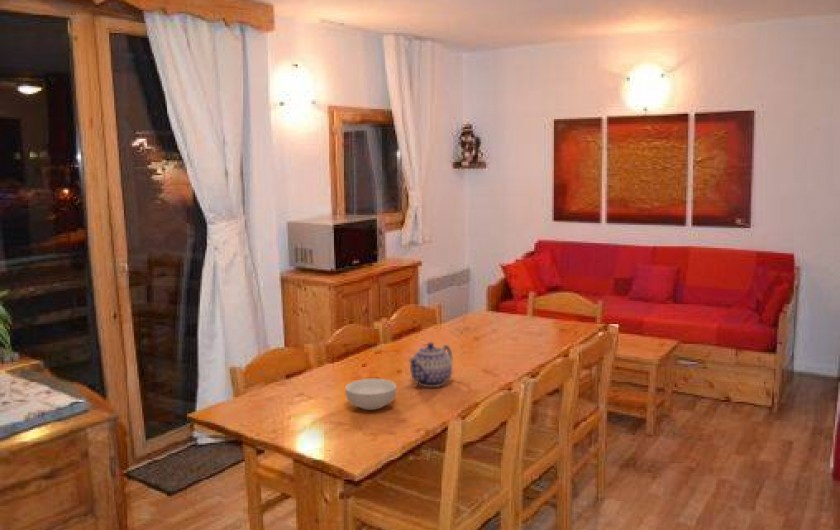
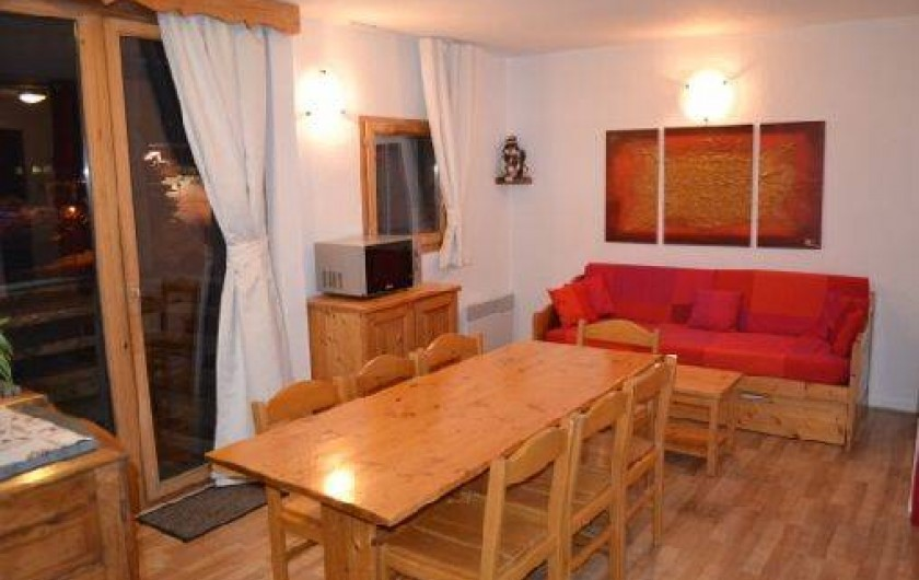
- teapot [407,342,453,388]
- cereal bowl [344,378,397,411]
